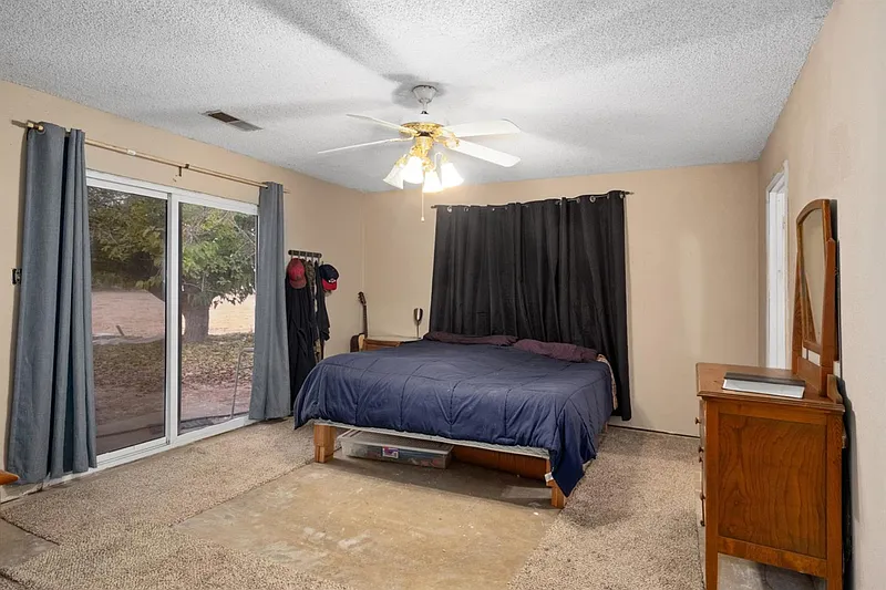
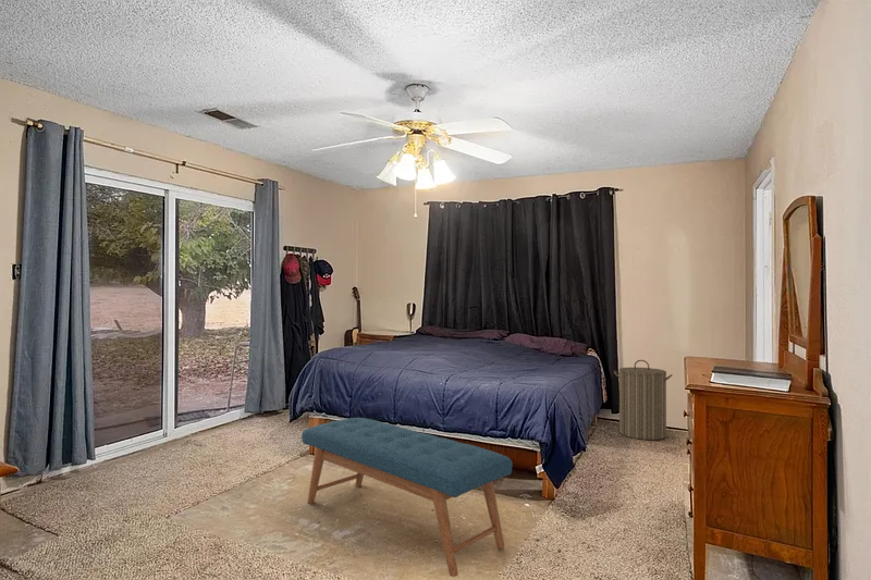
+ laundry hamper [613,359,674,441]
+ bench [300,417,513,578]
